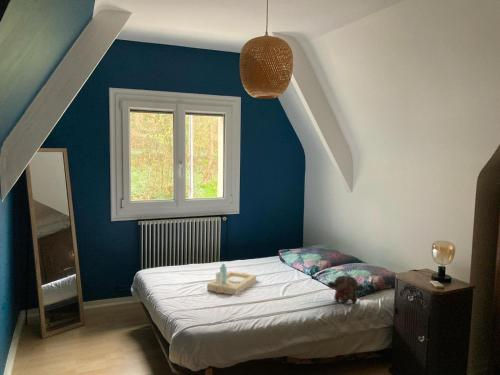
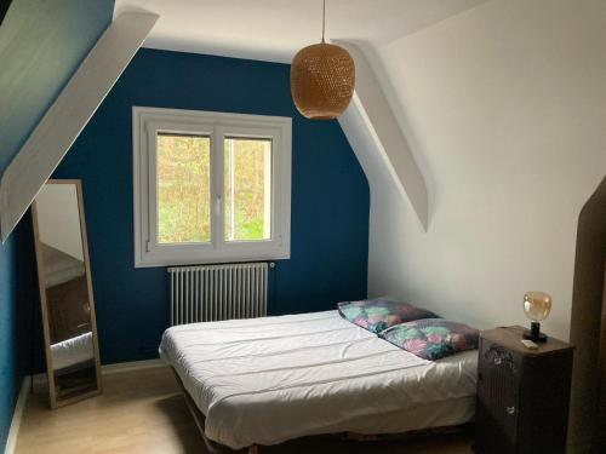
- serving tray [206,263,257,296]
- teddy bear [326,275,366,305]
